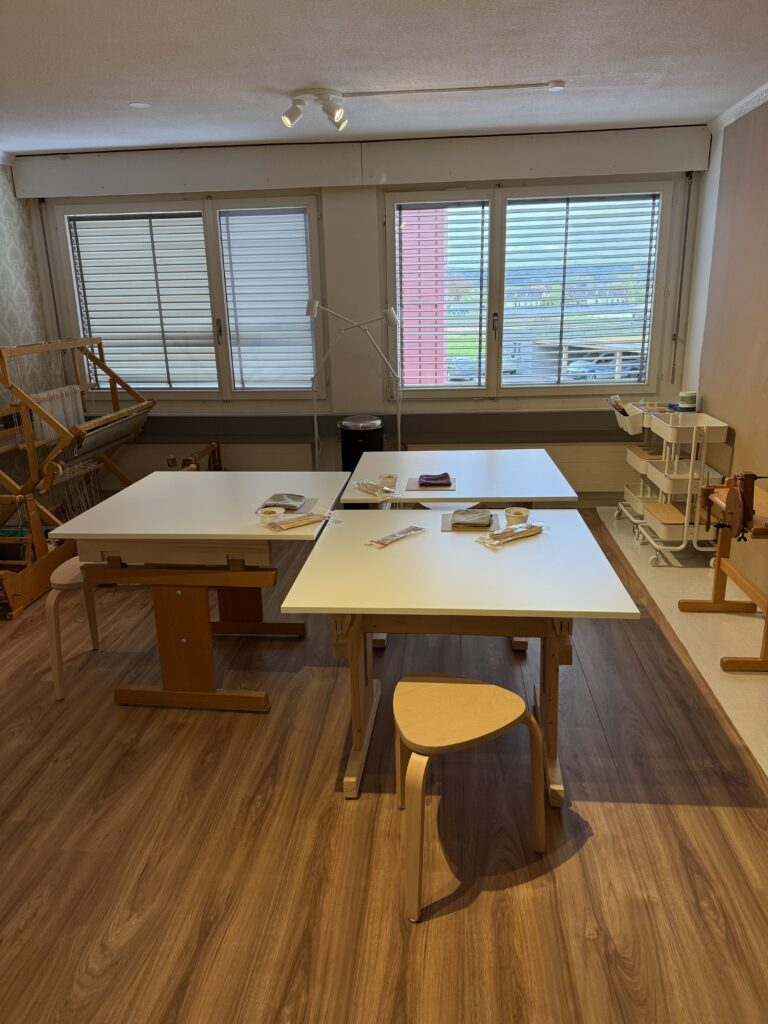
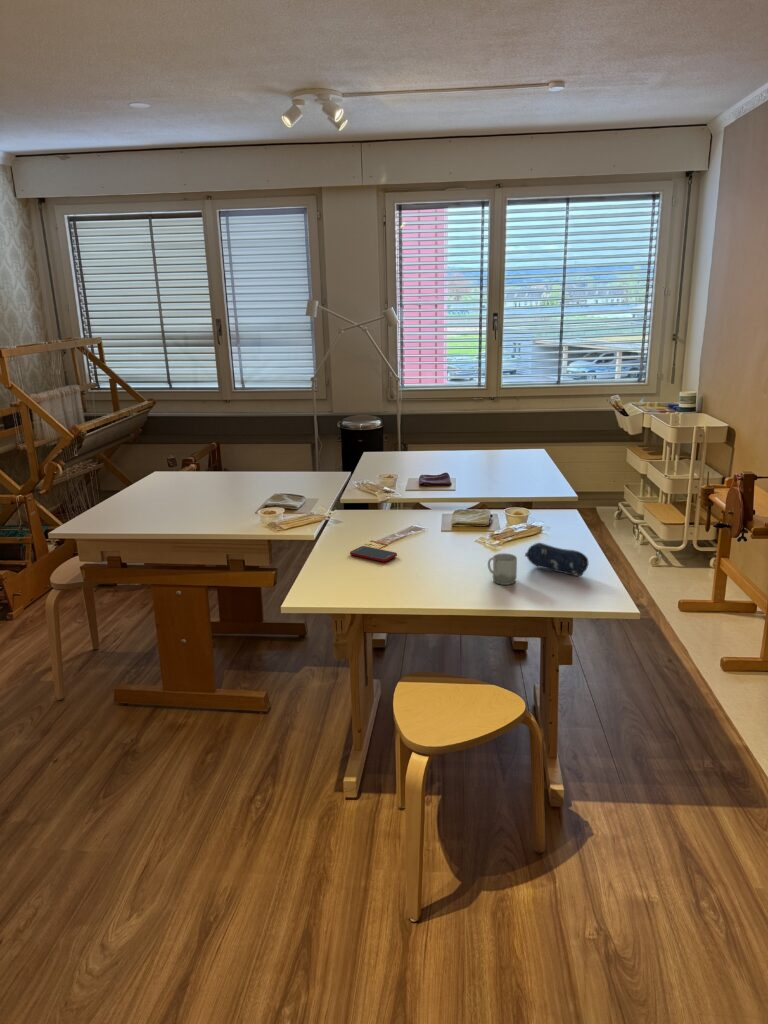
+ cup [487,552,518,586]
+ cell phone [349,545,398,563]
+ pencil case [524,542,589,577]
